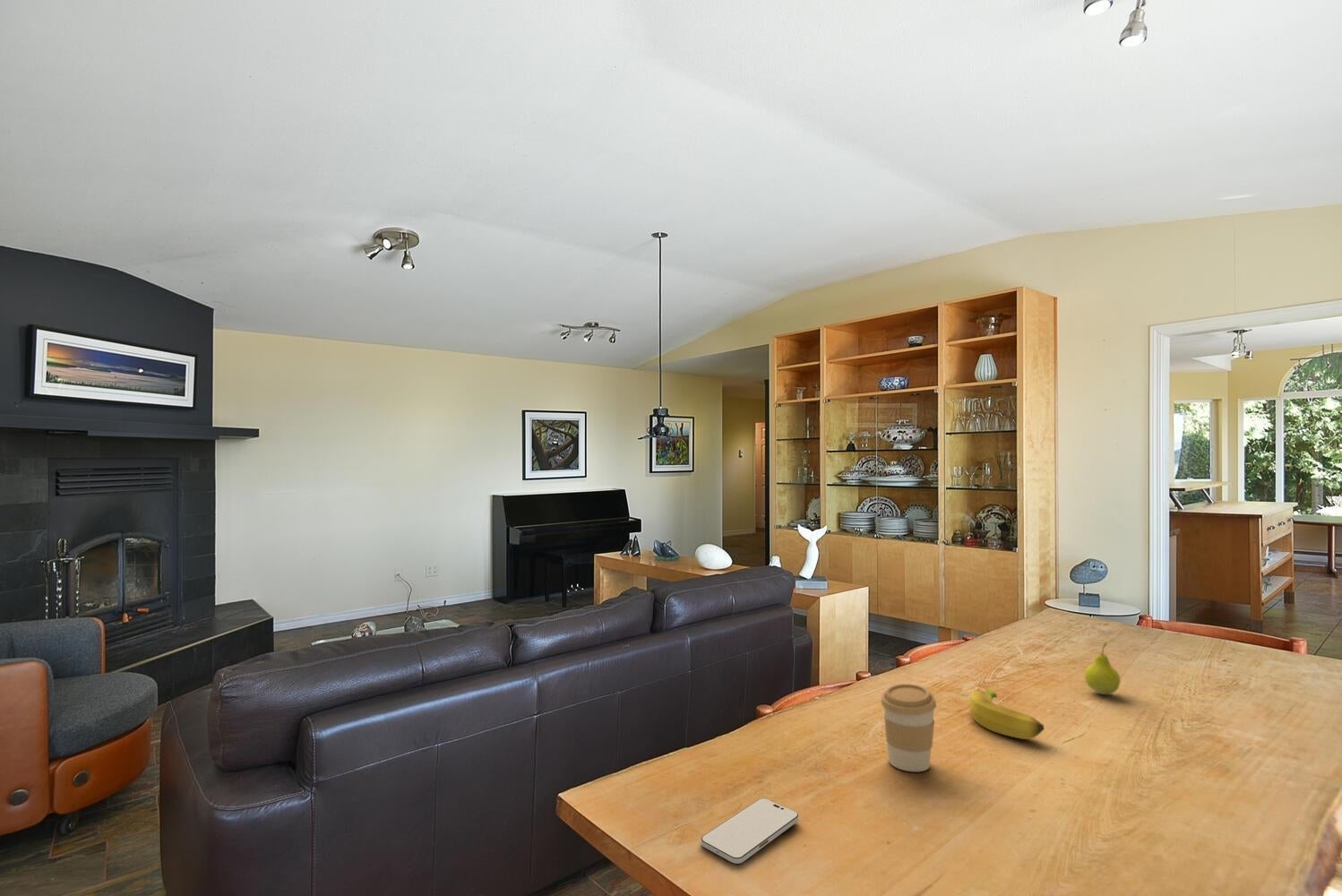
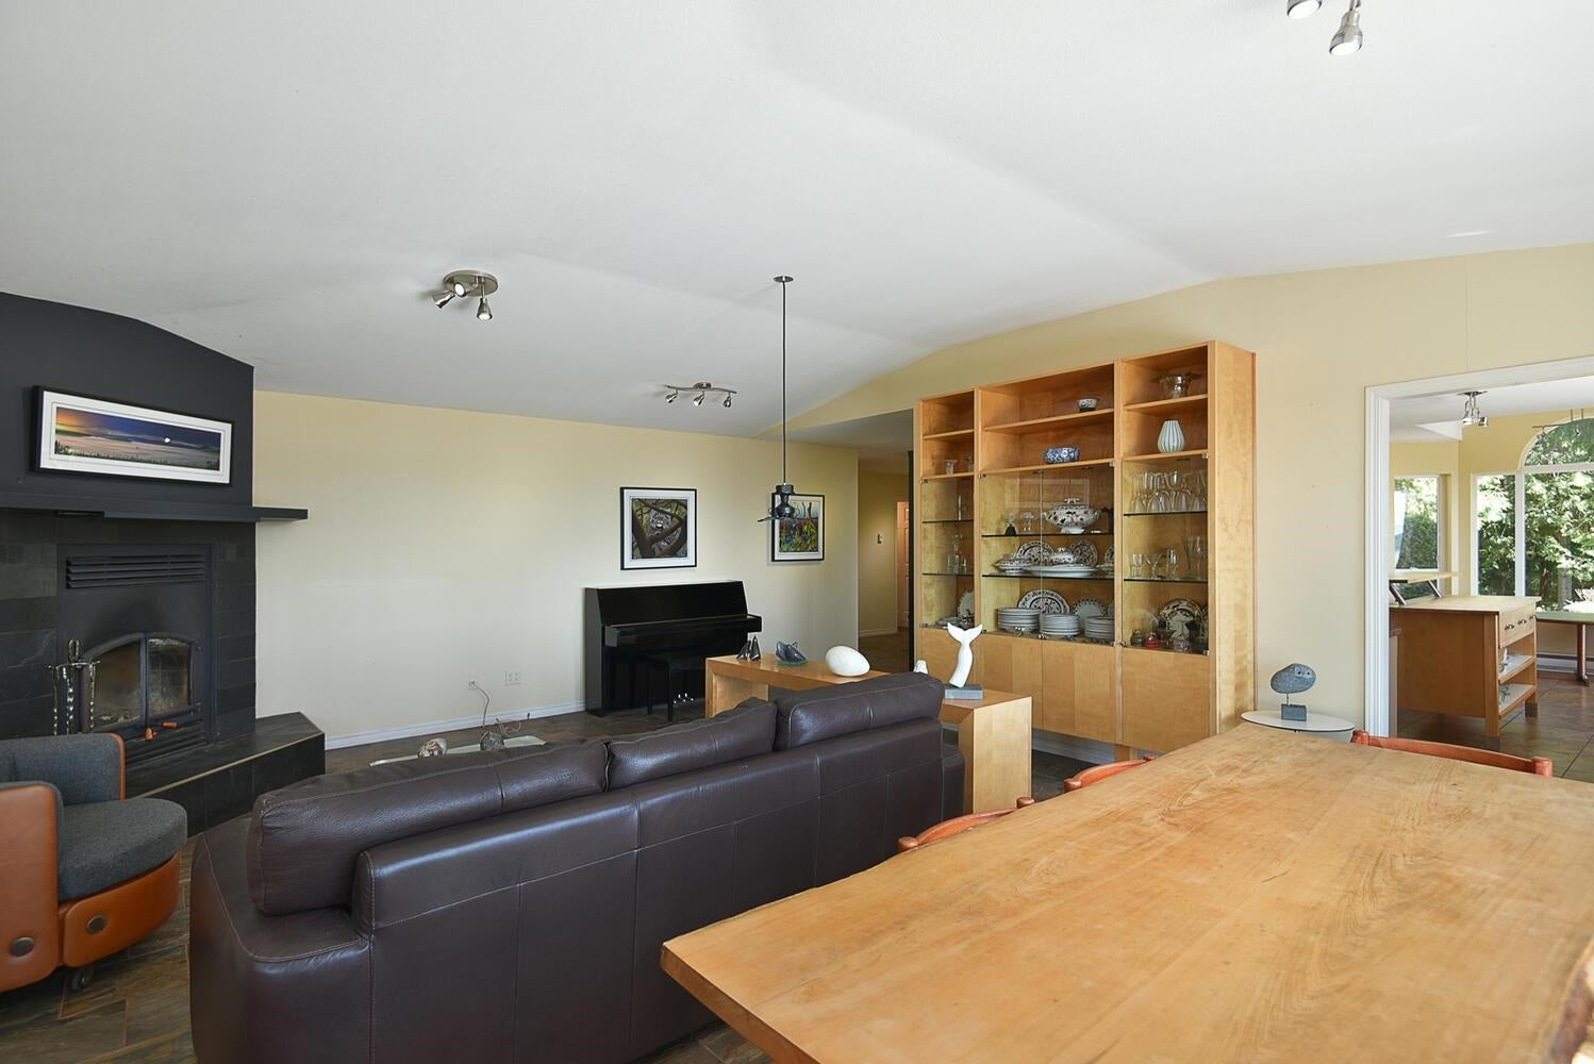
- smartphone [701,797,799,865]
- banana [968,687,1045,740]
- coffee cup [880,683,937,772]
- fruit [1084,642,1122,696]
